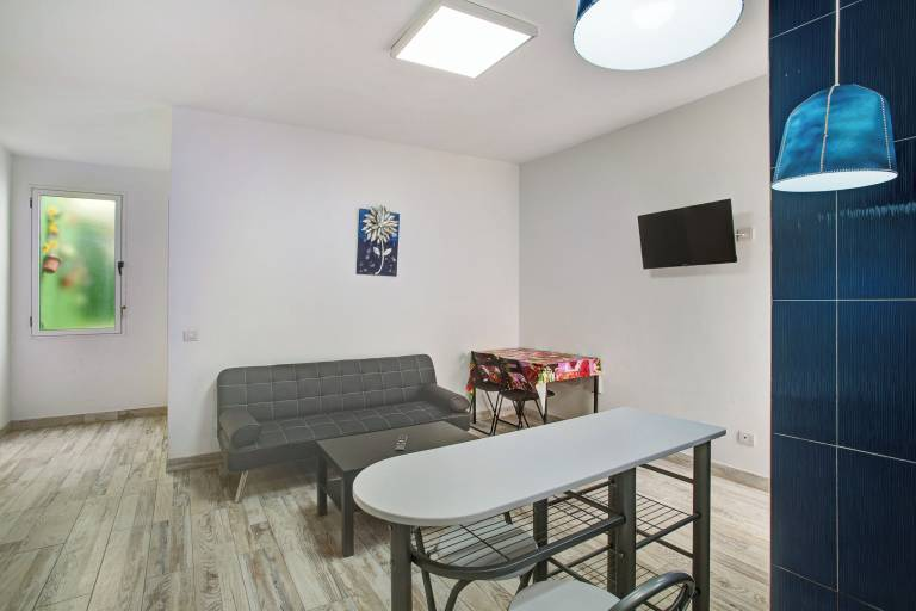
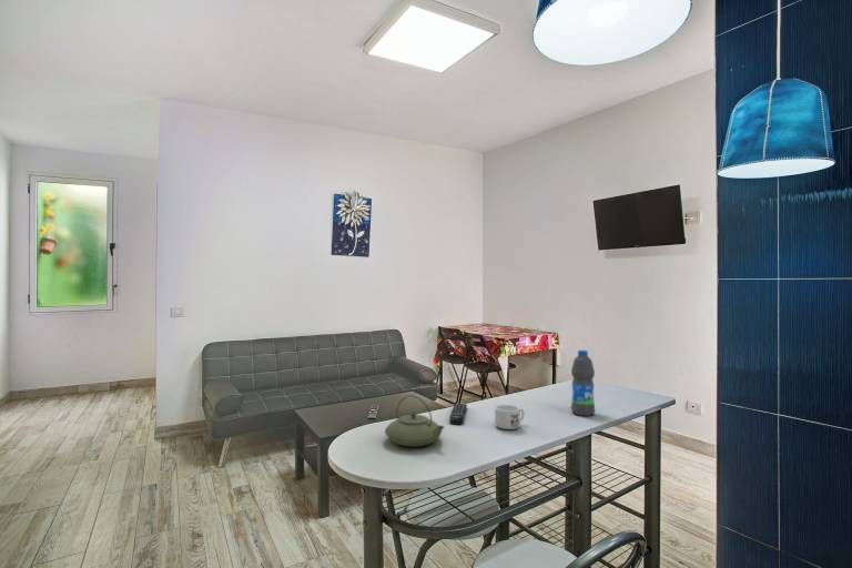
+ mug [494,404,526,430]
+ remote control [448,403,468,426]
+ water bottle [570,349,596,417]
+ teapot [384,394,446,448]
